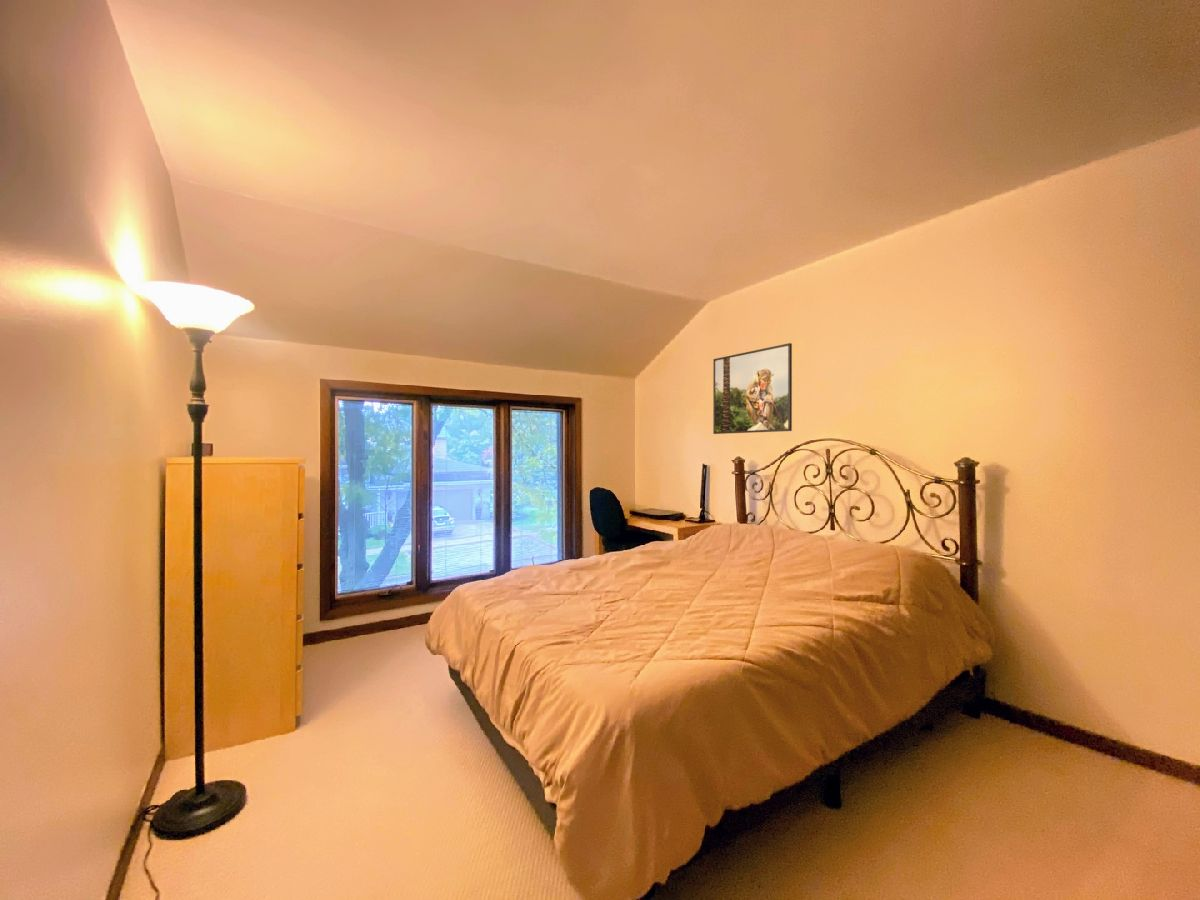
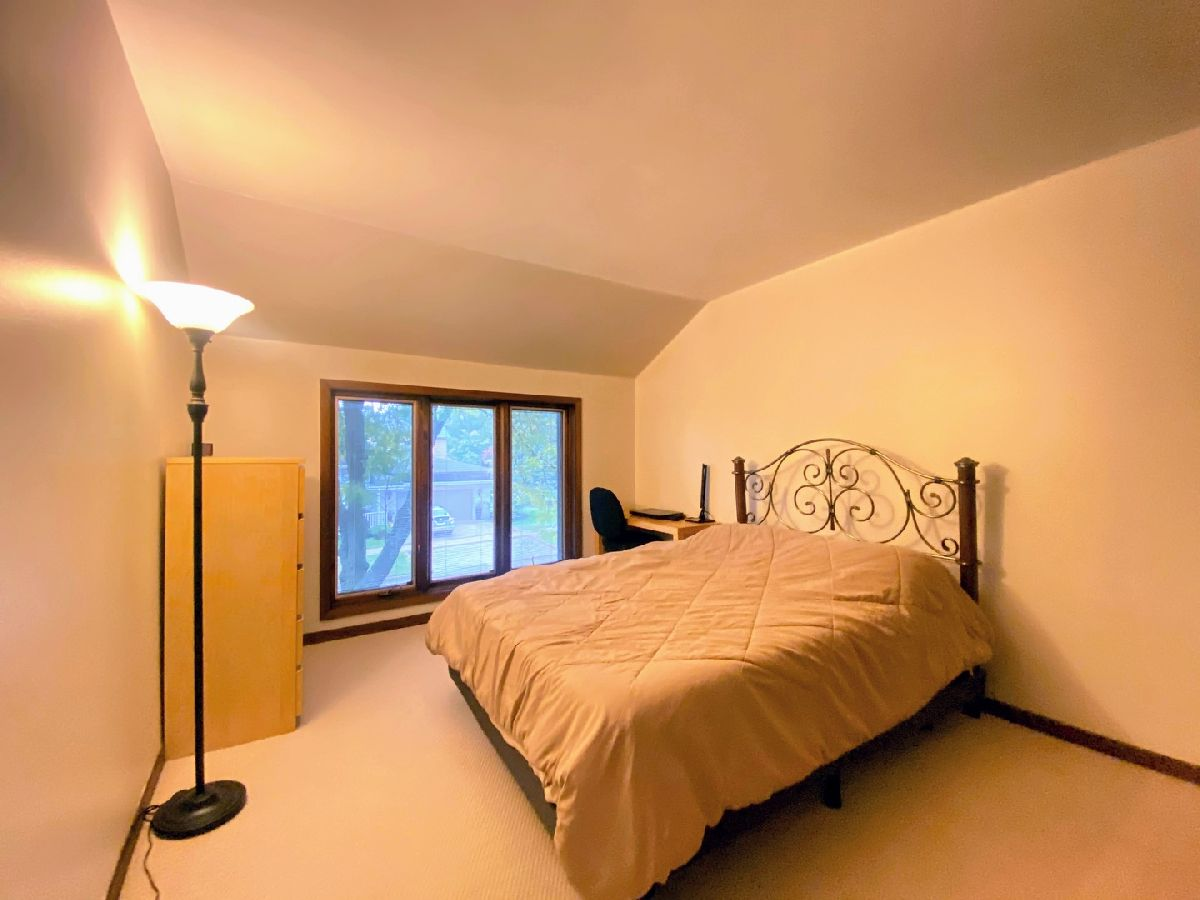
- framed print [712,342,793,435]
